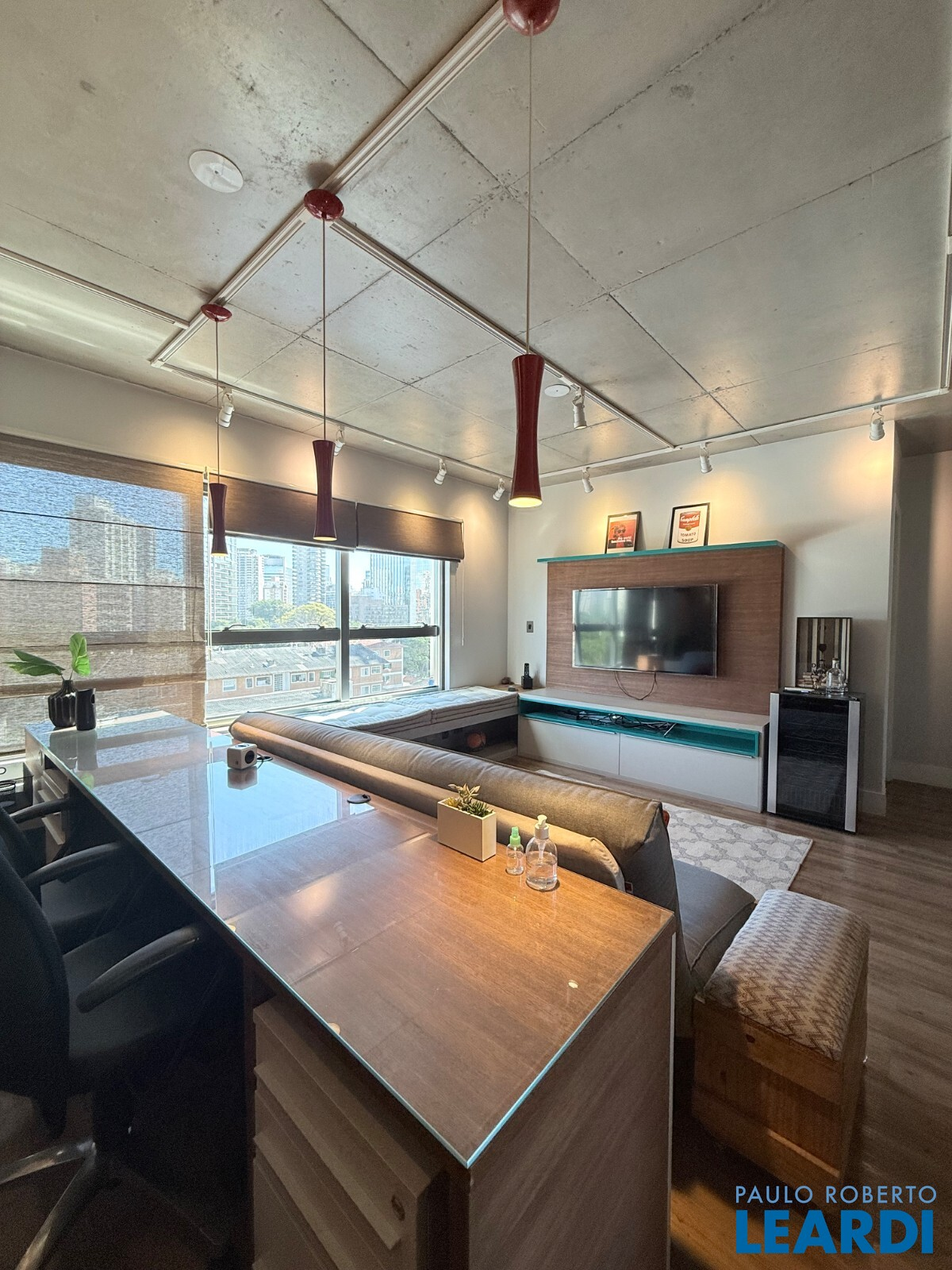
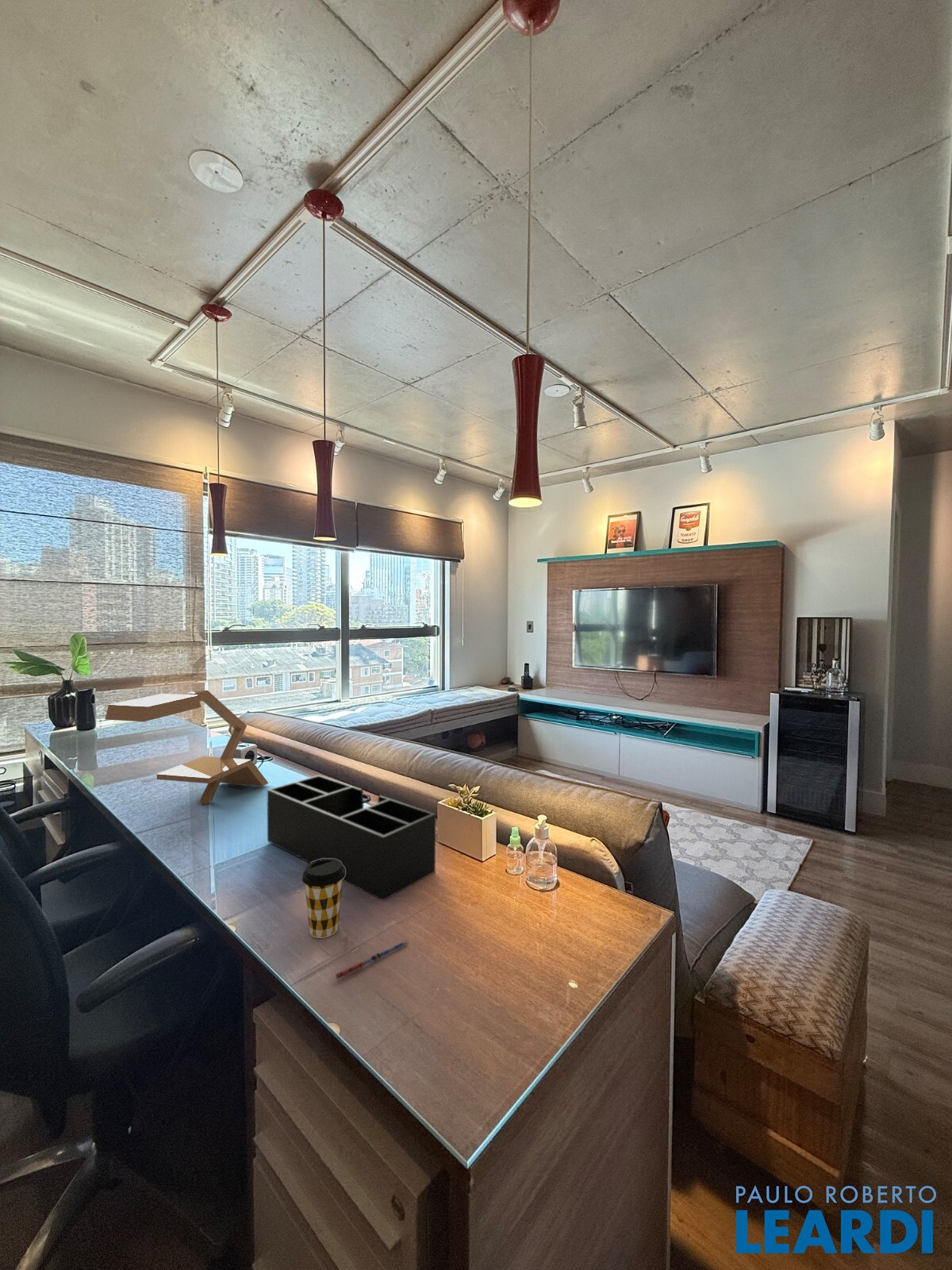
+ desk lamp [104,689,269,805]
+ pen [334,940,409,979]
+ coffee cup [301,859,345,939]
+ desk organizer [267,774,436,902]
